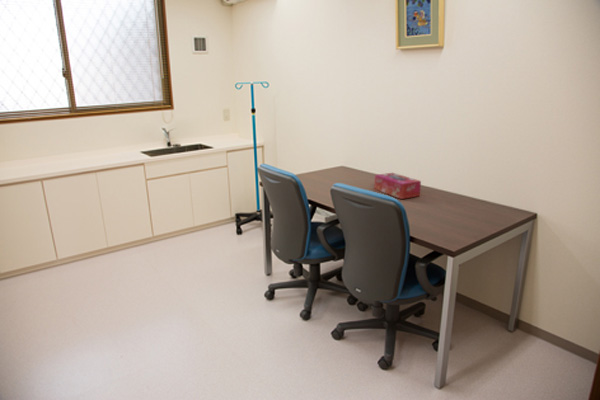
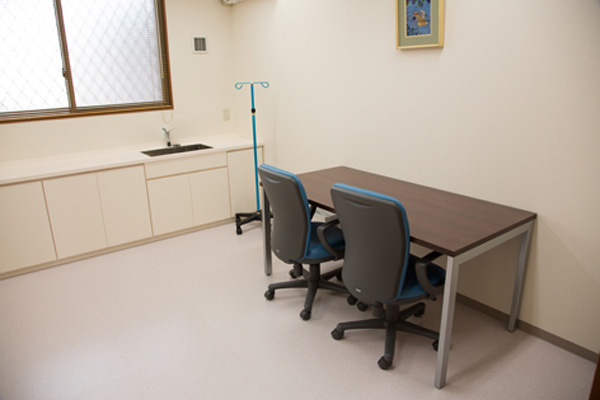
- tissue box [373,172,422,200]
